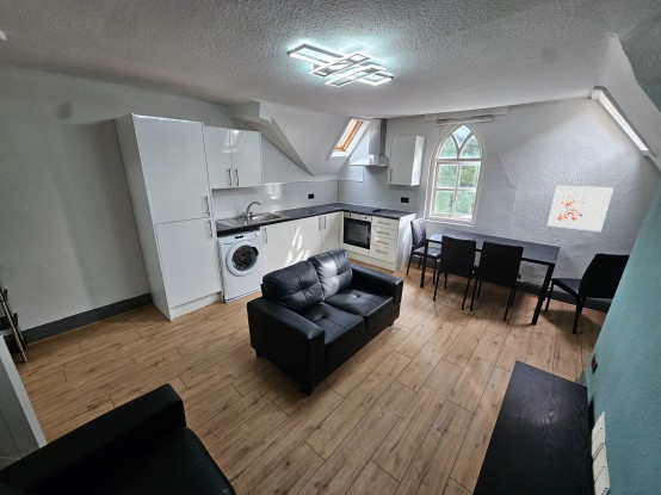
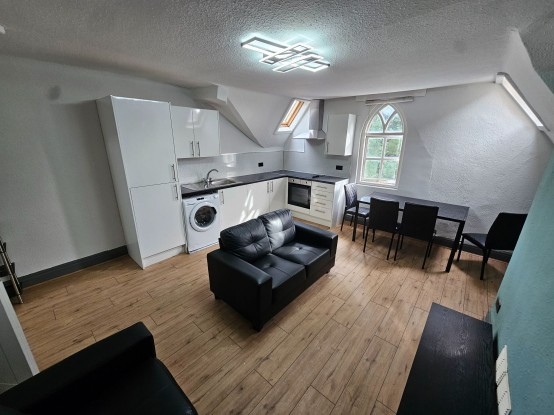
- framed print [546,185,614,233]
